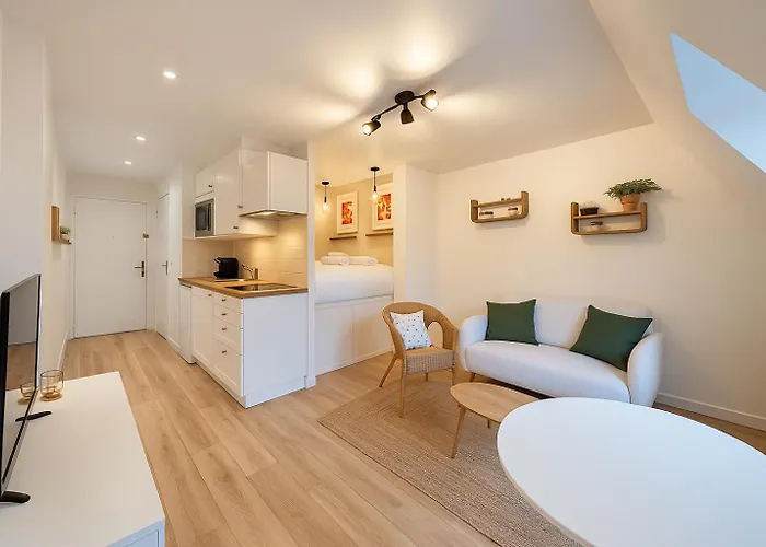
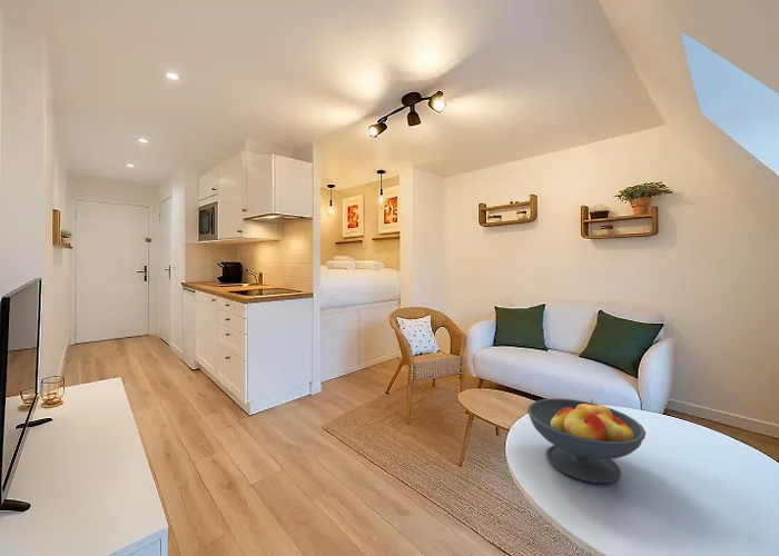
+ fruit bowl [526,398,647,485]
